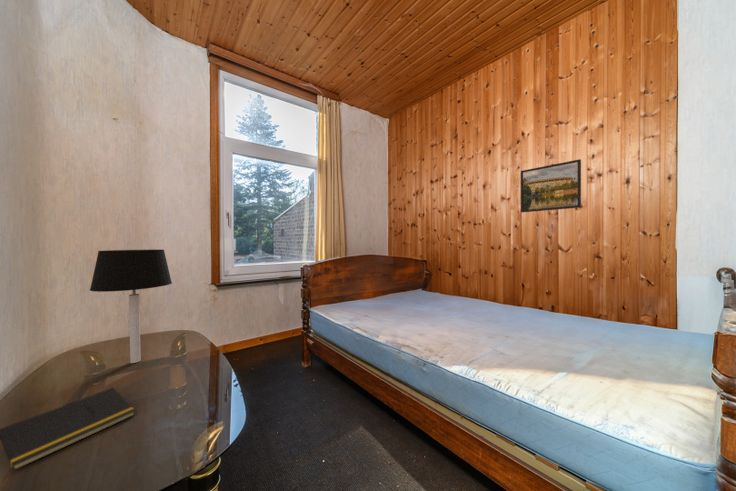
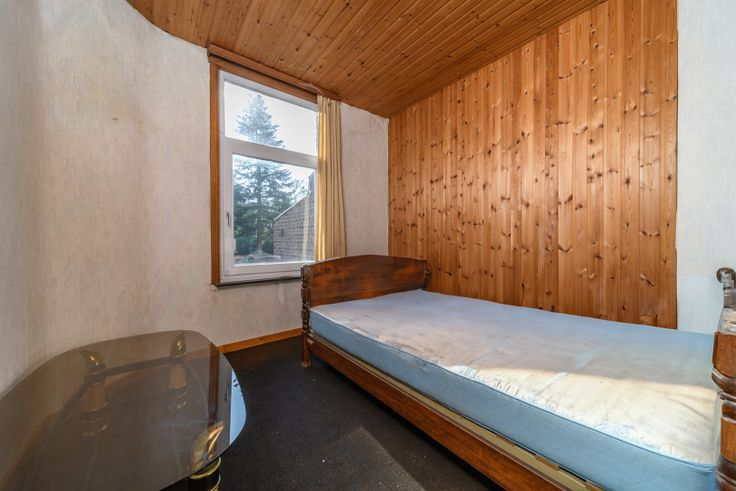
- notepad [0,387,136,472]
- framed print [520,158,582,213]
- table lamp [89,249,173,364]
